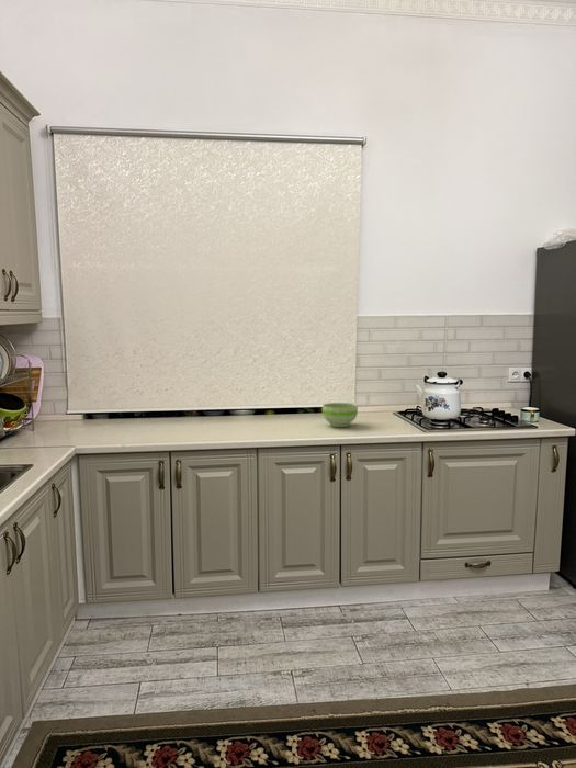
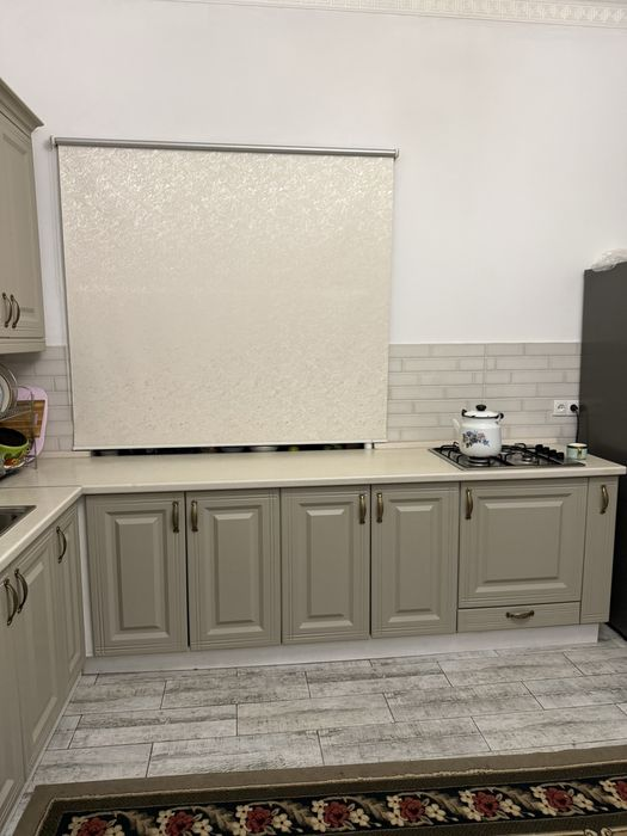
- bowl [321,402,359,428]
